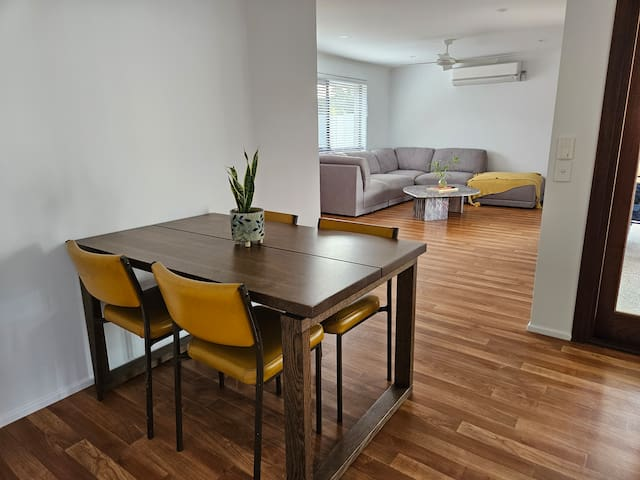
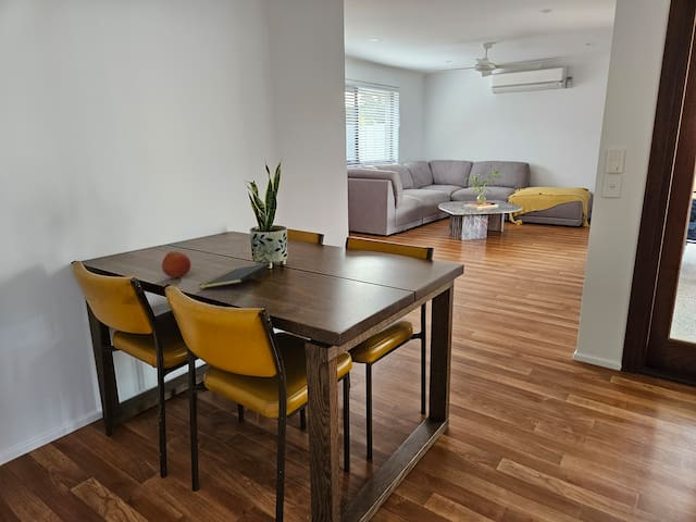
+ fruit [161,250,192,278]
+ notepad [199,262,272,289]
